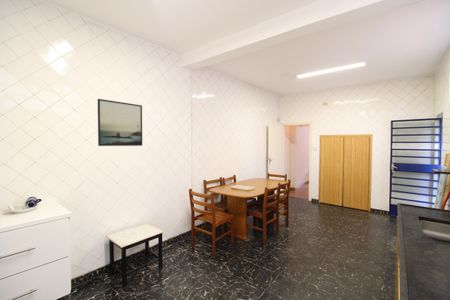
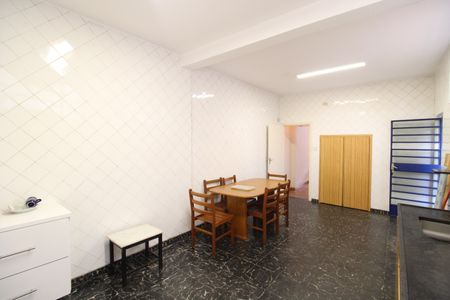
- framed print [97,98,143,147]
